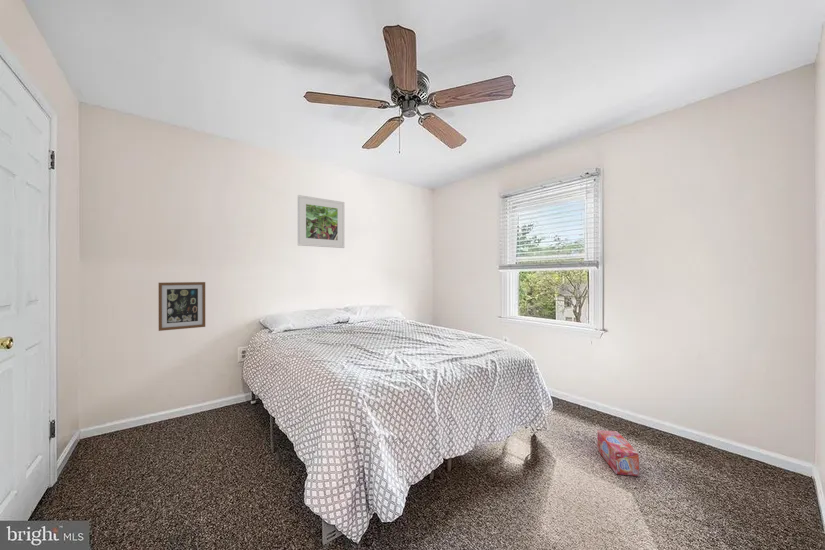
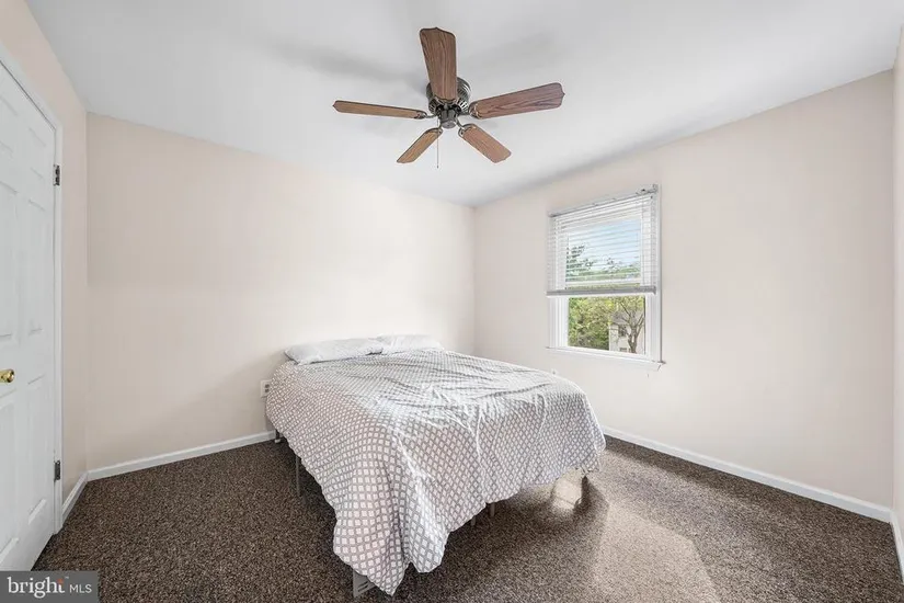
- wall art [158,281,206,332]
- box [596,429,640,477]
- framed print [297,194,345,249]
